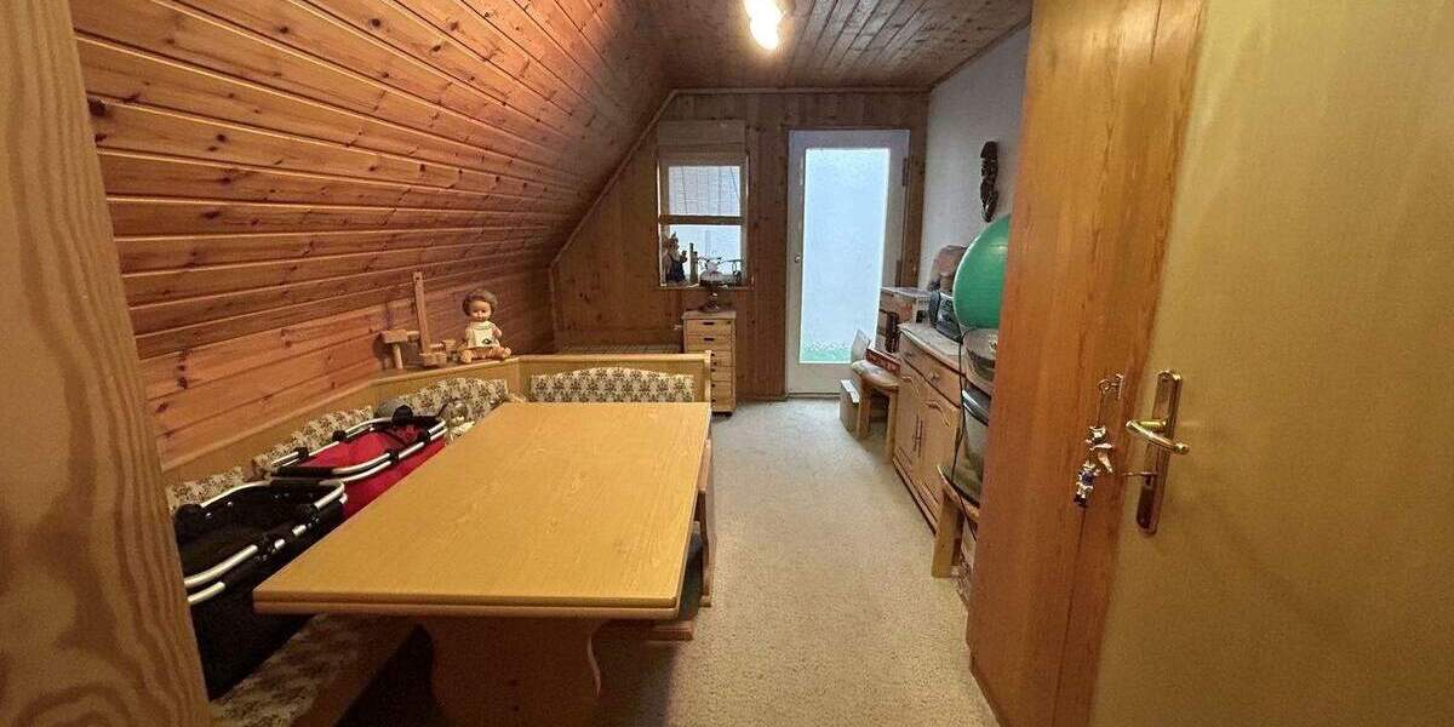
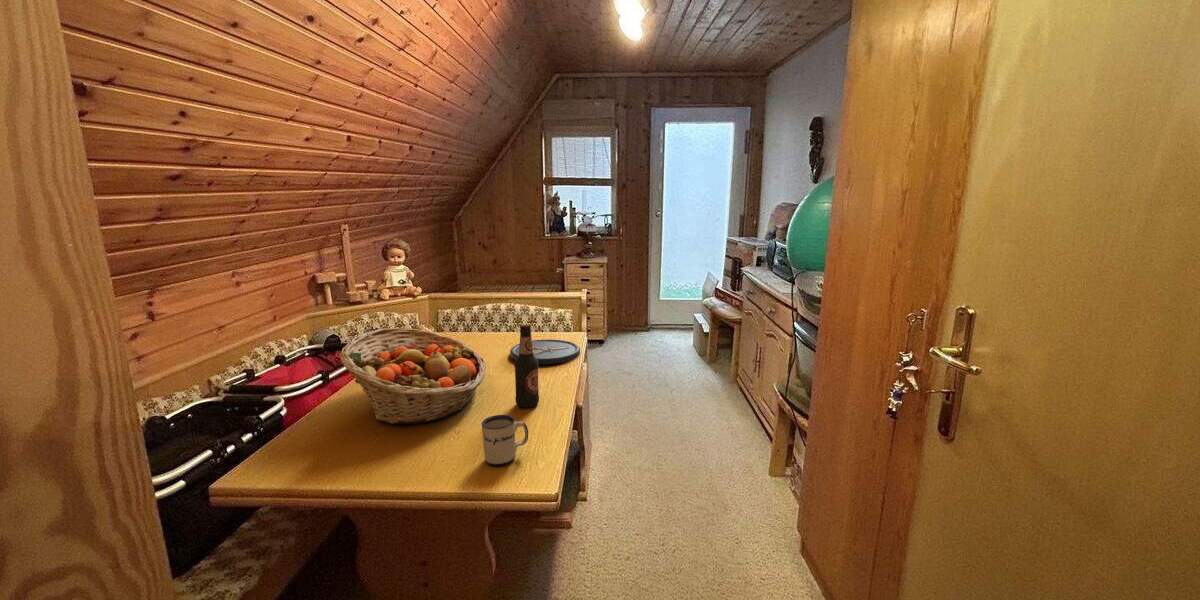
+ mug [481,414,529,467]
+ bottle [513,324,540,408]
+ fruit basket [339,327,487,425]
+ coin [509,338,581,366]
